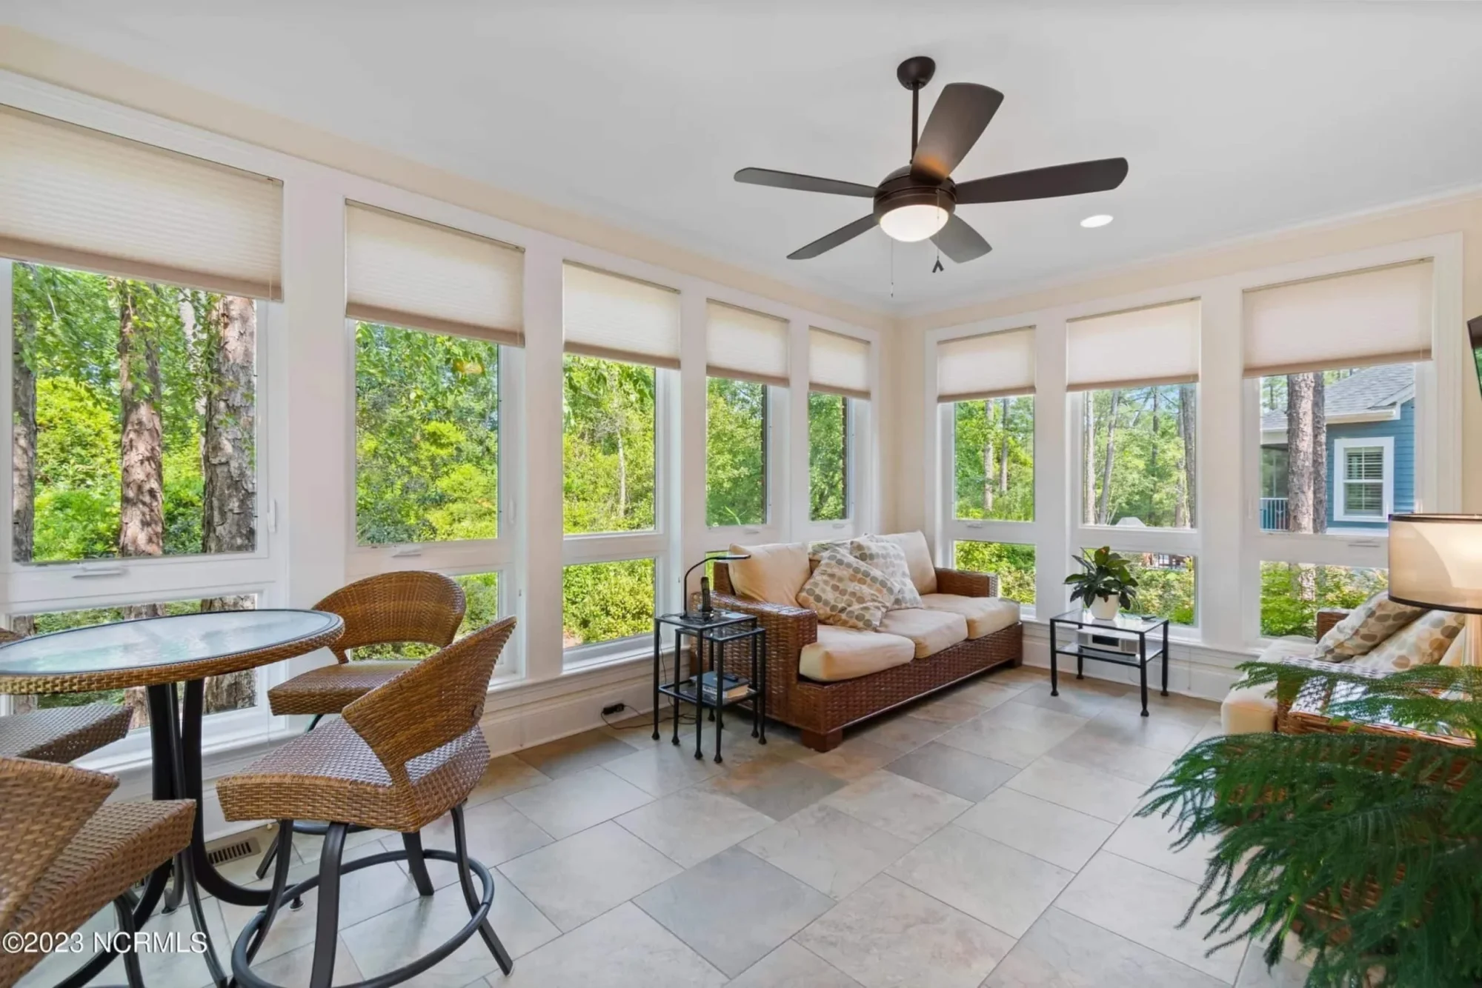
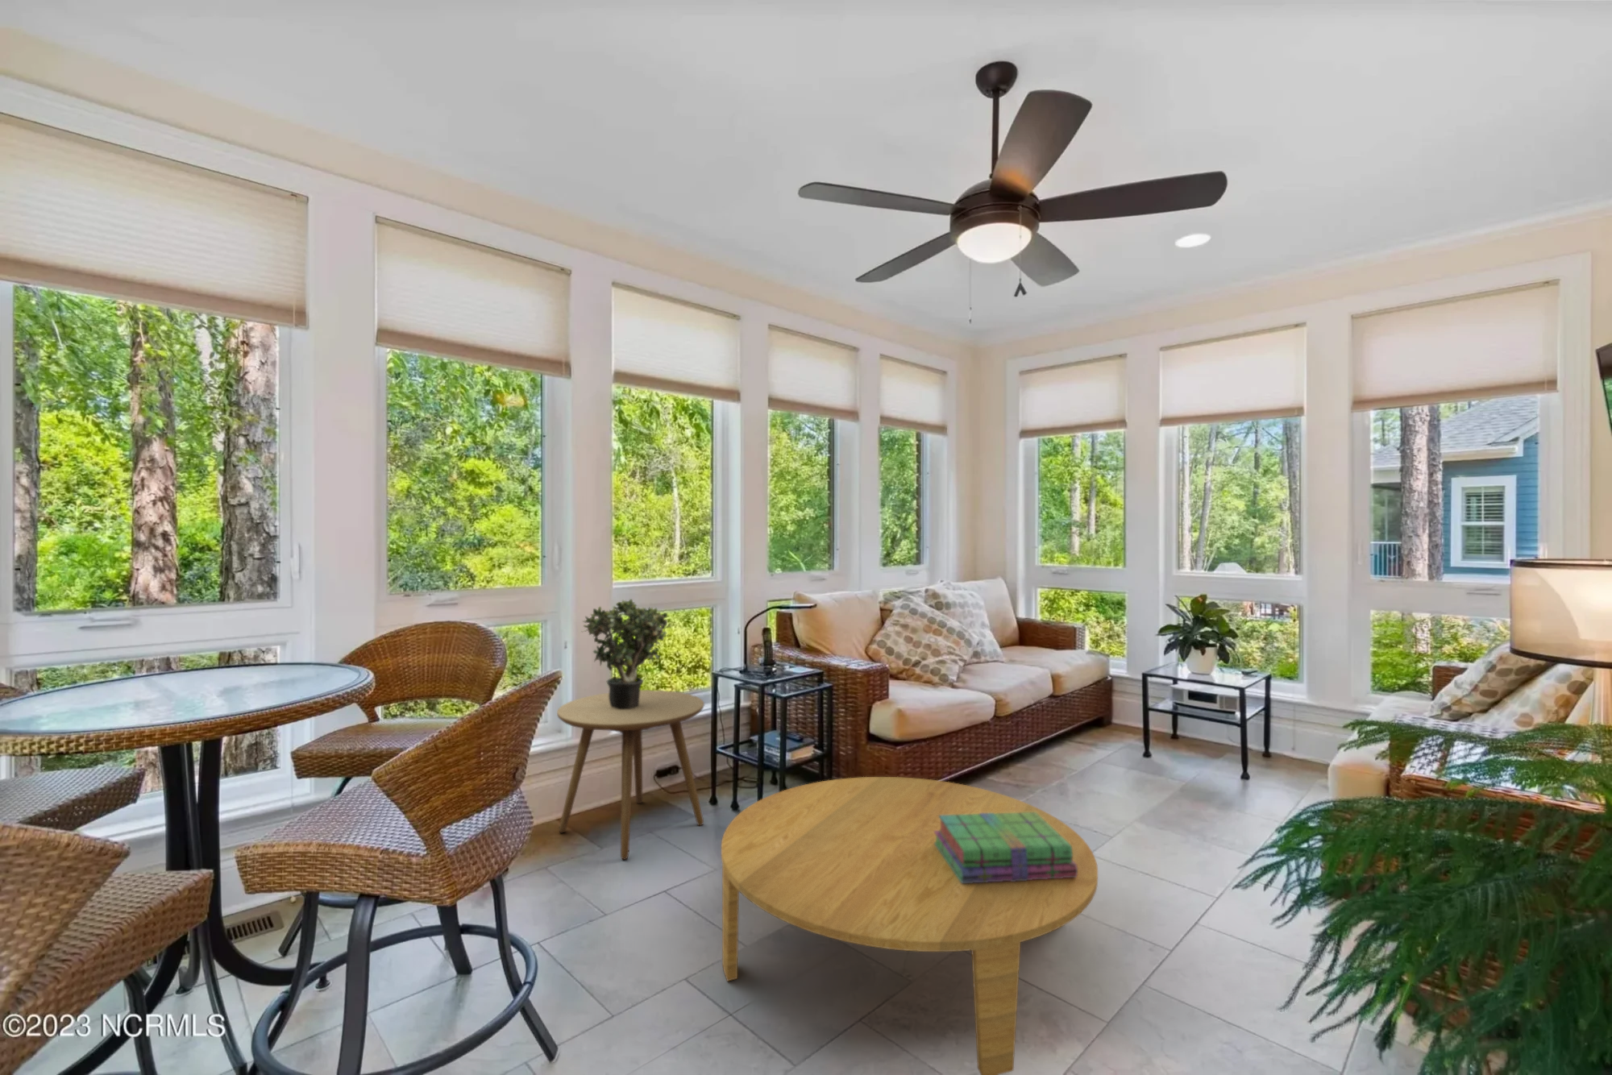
+ side table [557,689,705,860]
+ potted plant [581,597,672,709]
+ coffee table [721,776,1099,1075]
+ stack of books [934,812,1077,883]
